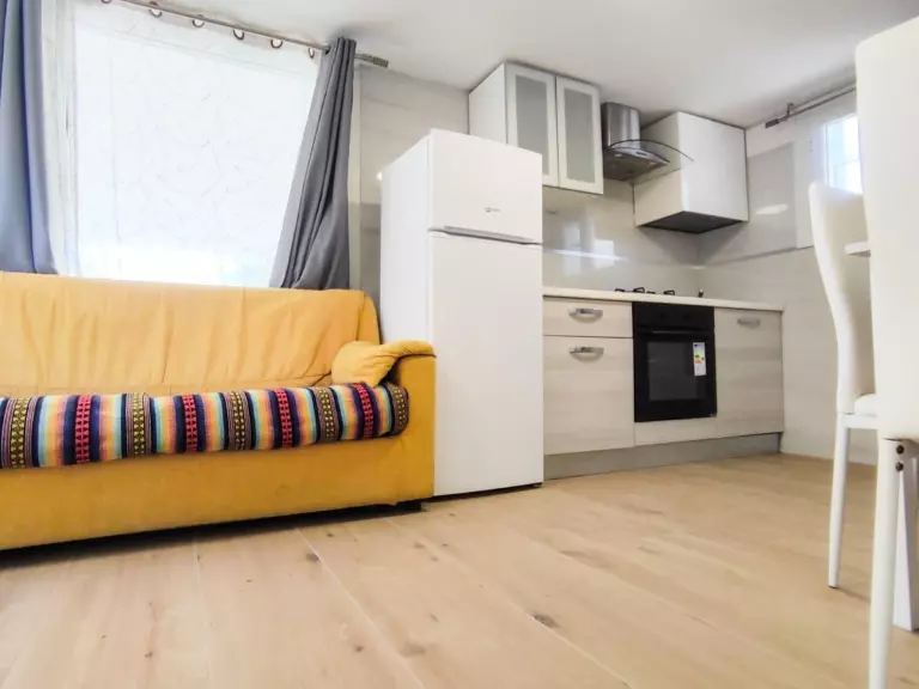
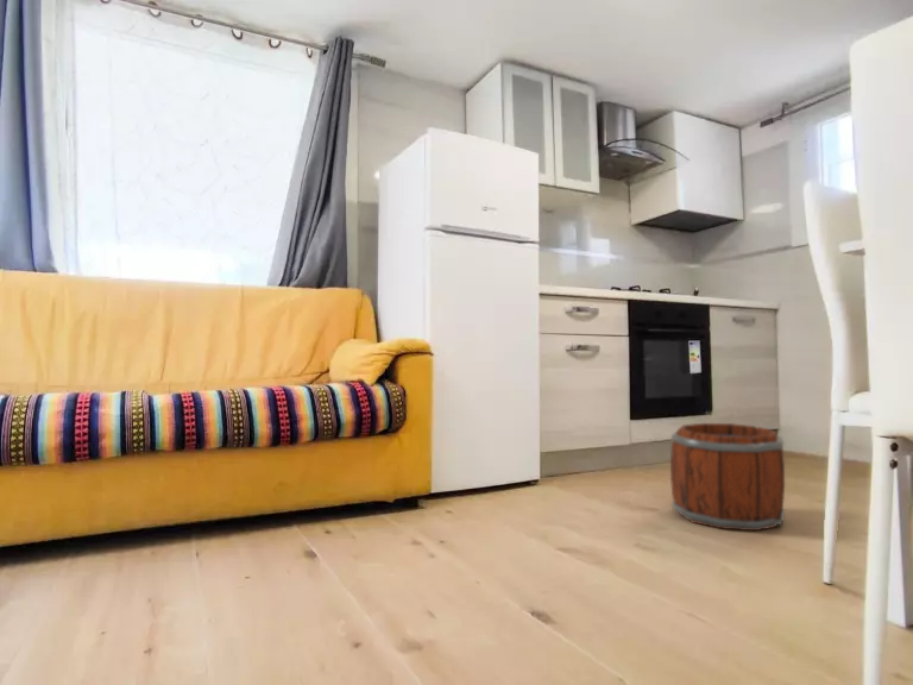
+ bucket [669,422,786,532]
